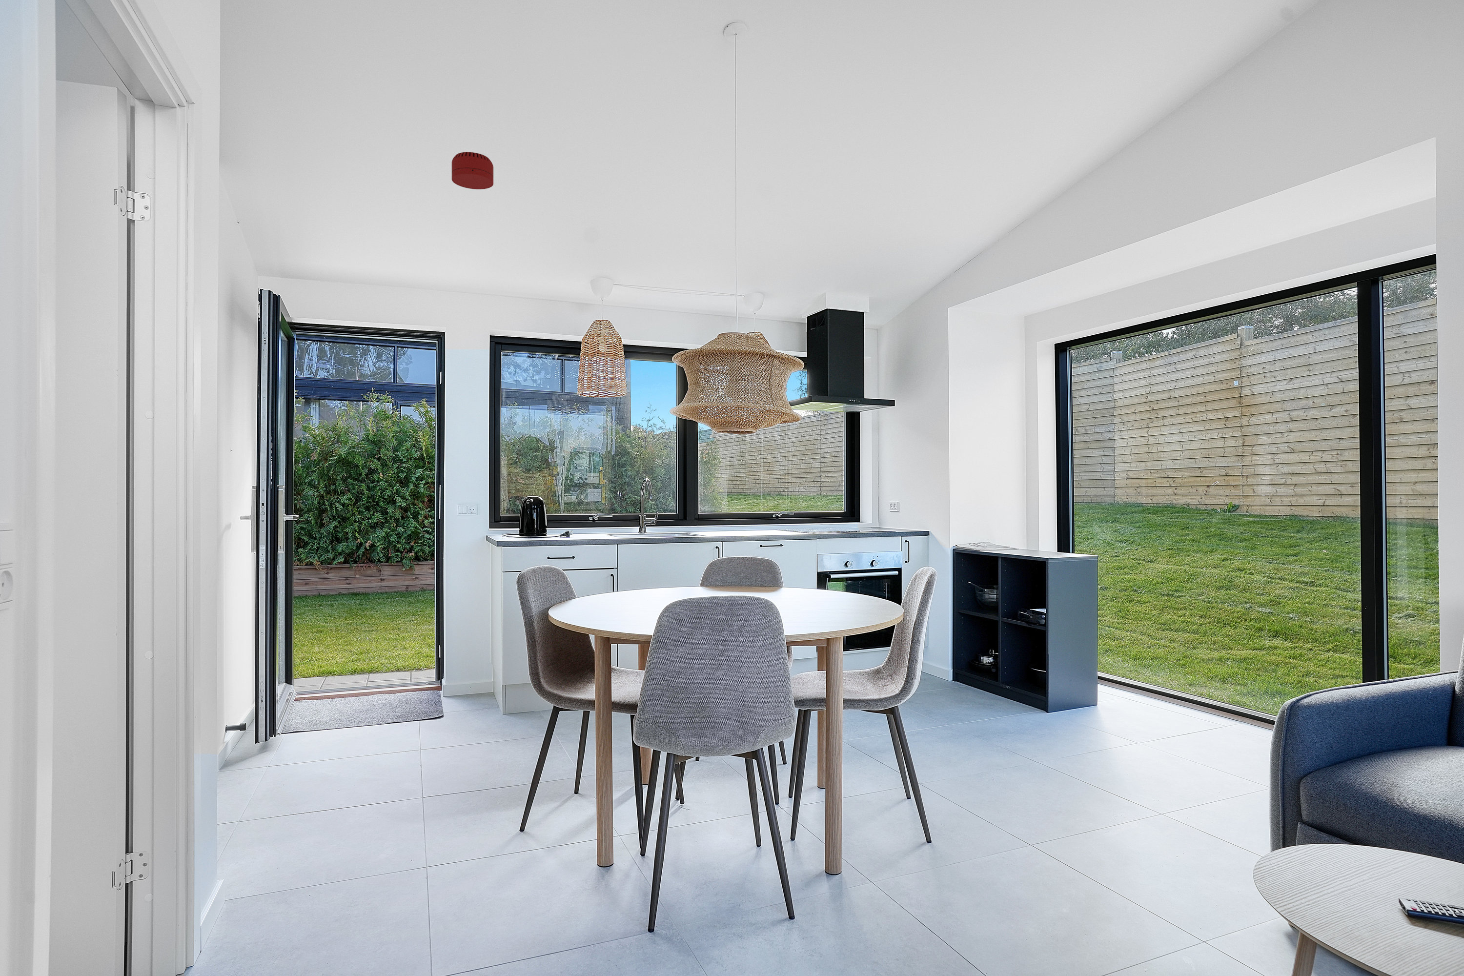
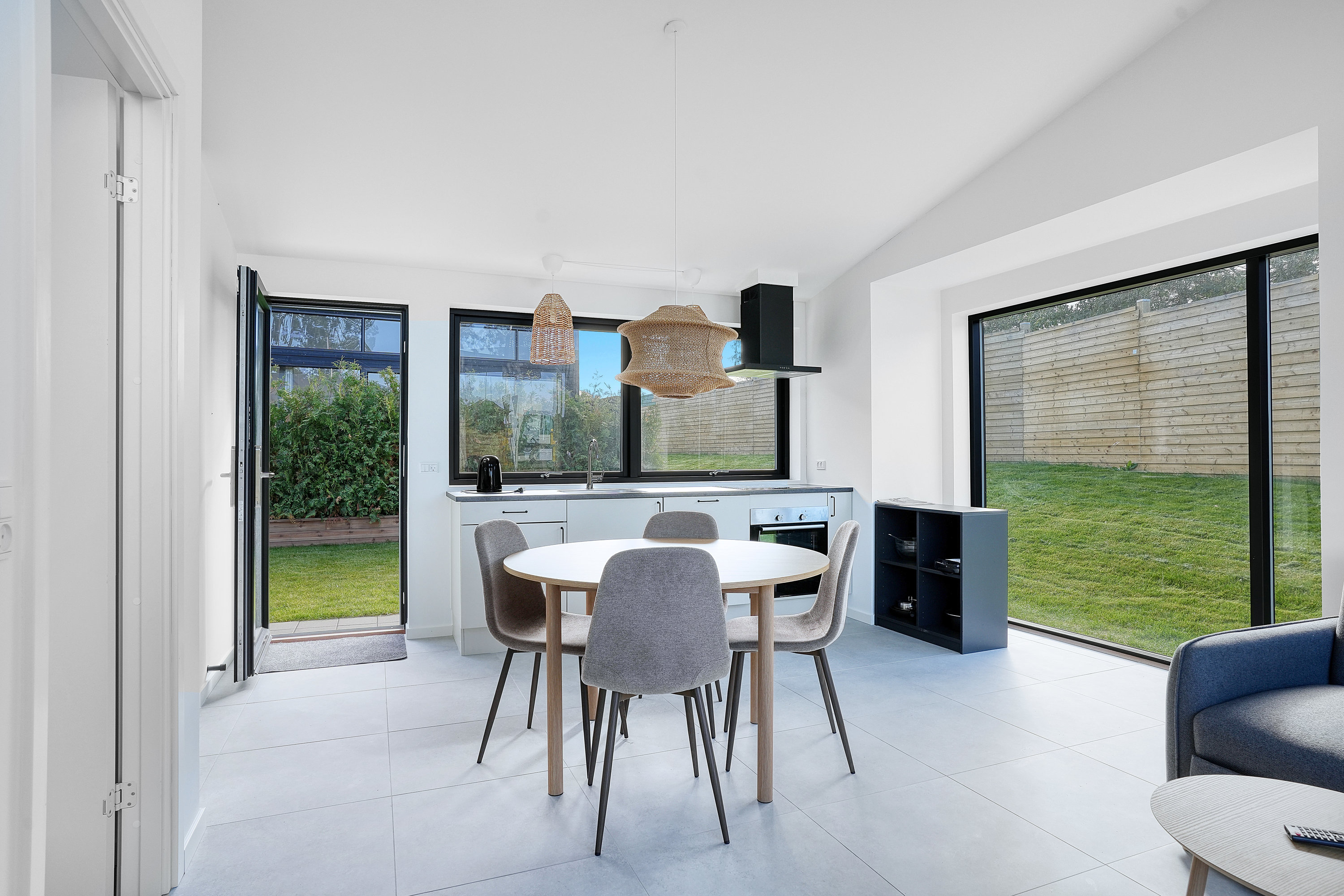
- smoke detector [451,151,493,190]
